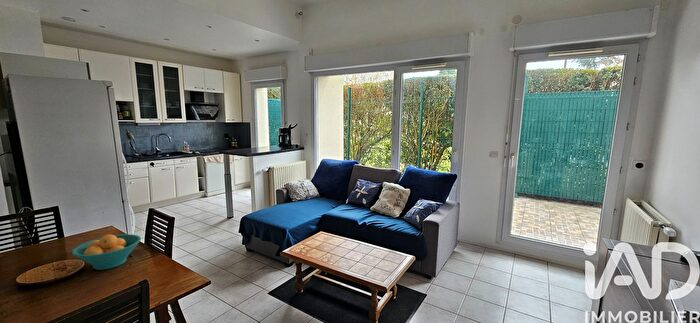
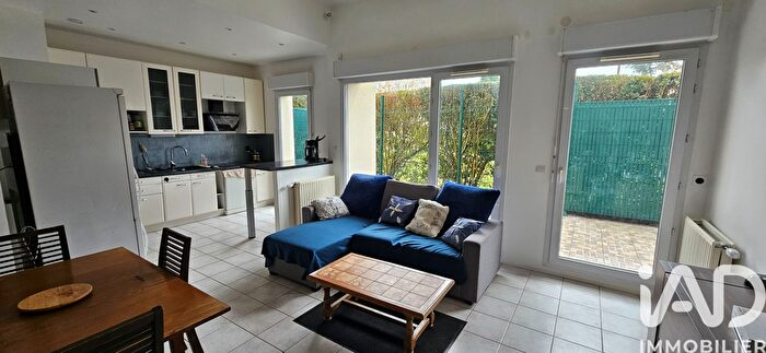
- fruit bowl [71,233,142,271]
